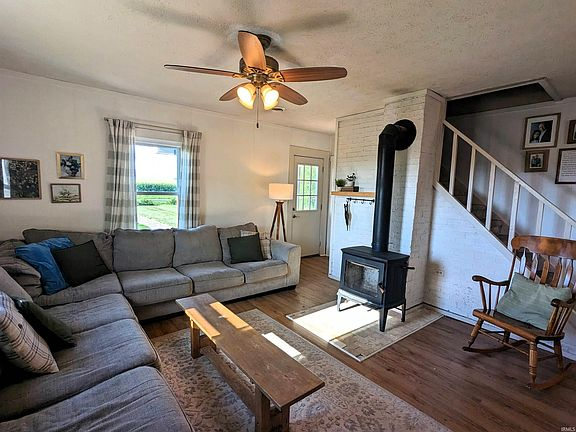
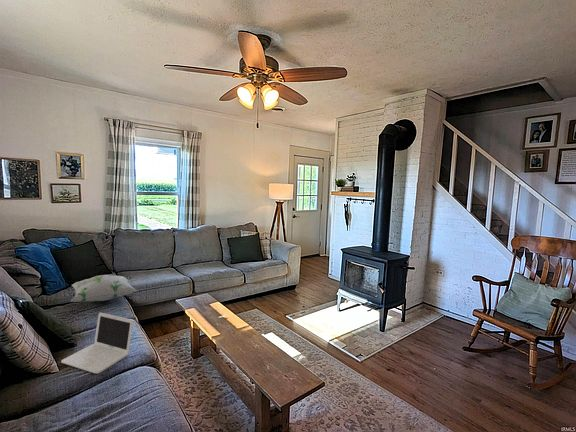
+ decorative pillow [70,274,138,303]
+ laptop [60,312,134,375]
